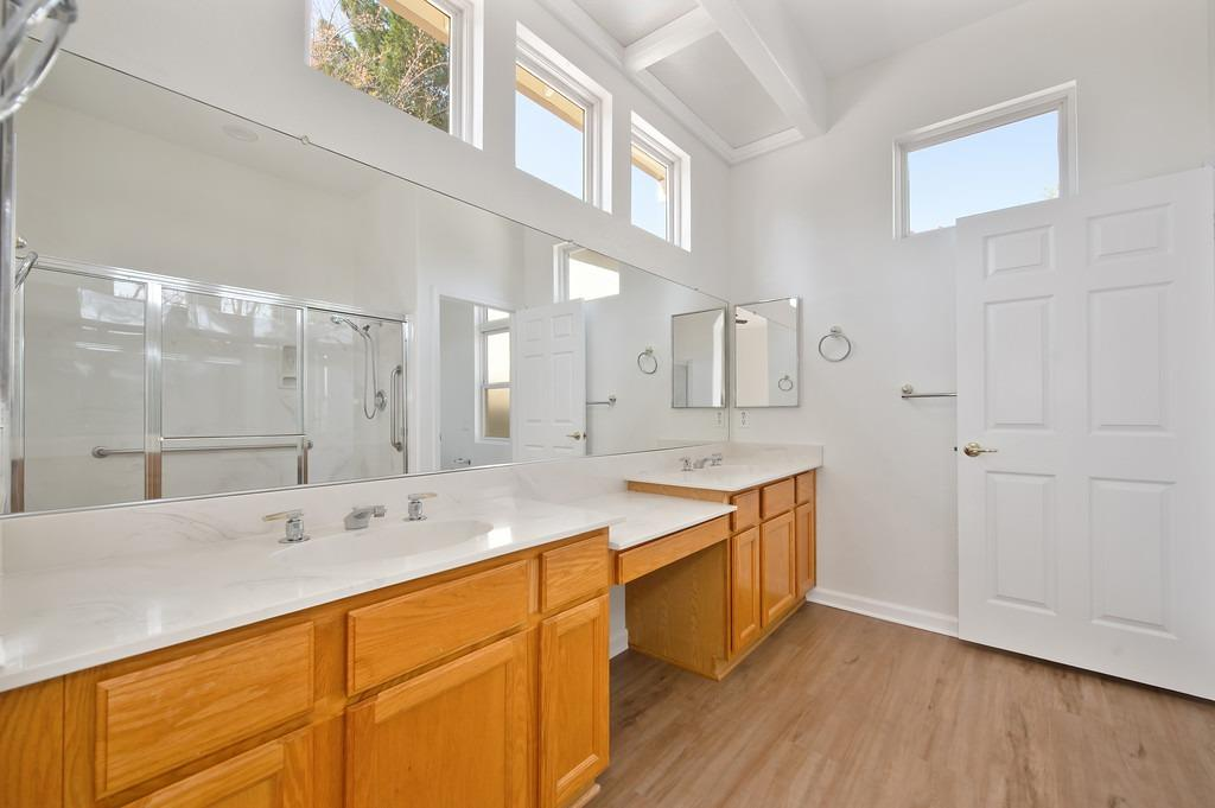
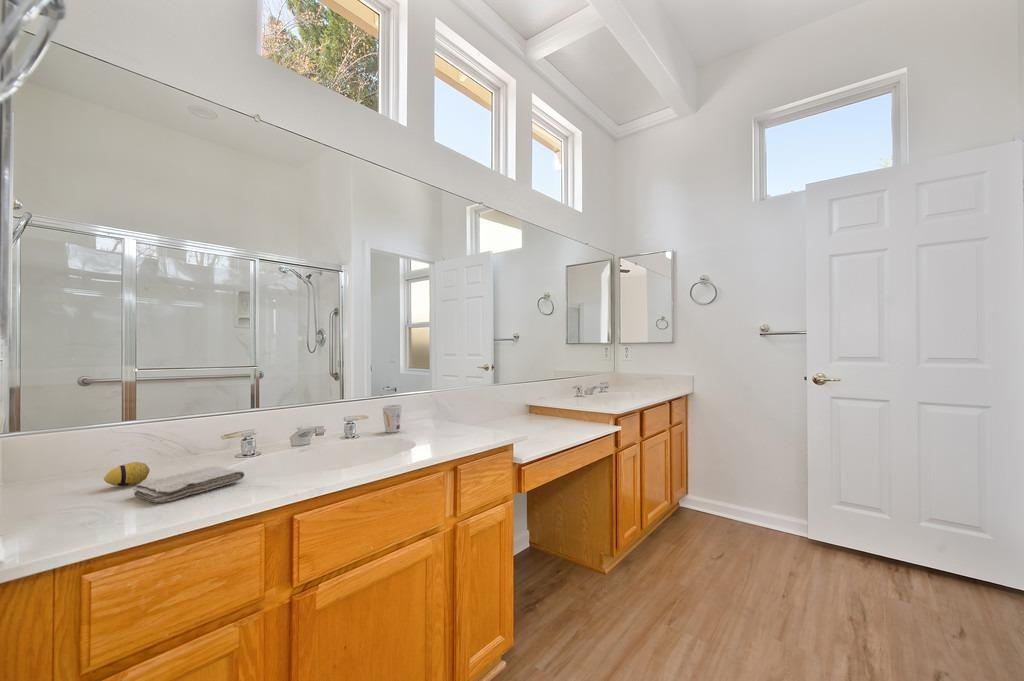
+ cup [381,404,403,434]
+ decorative egg [103,461,151,487]
+ washcloth [132,466,246,504]
